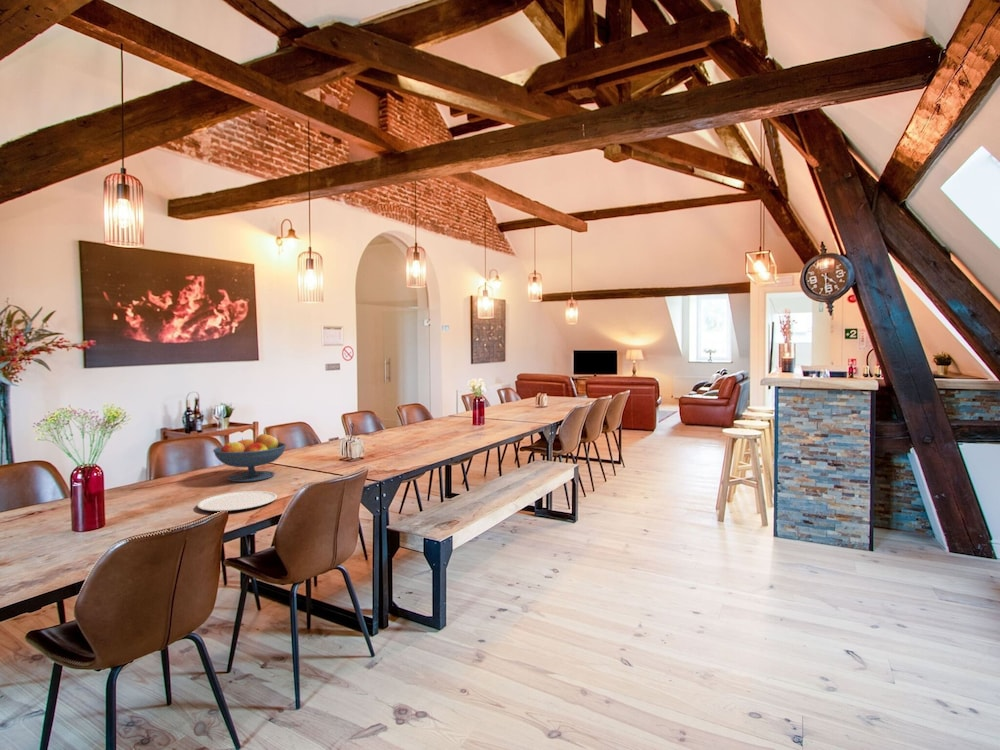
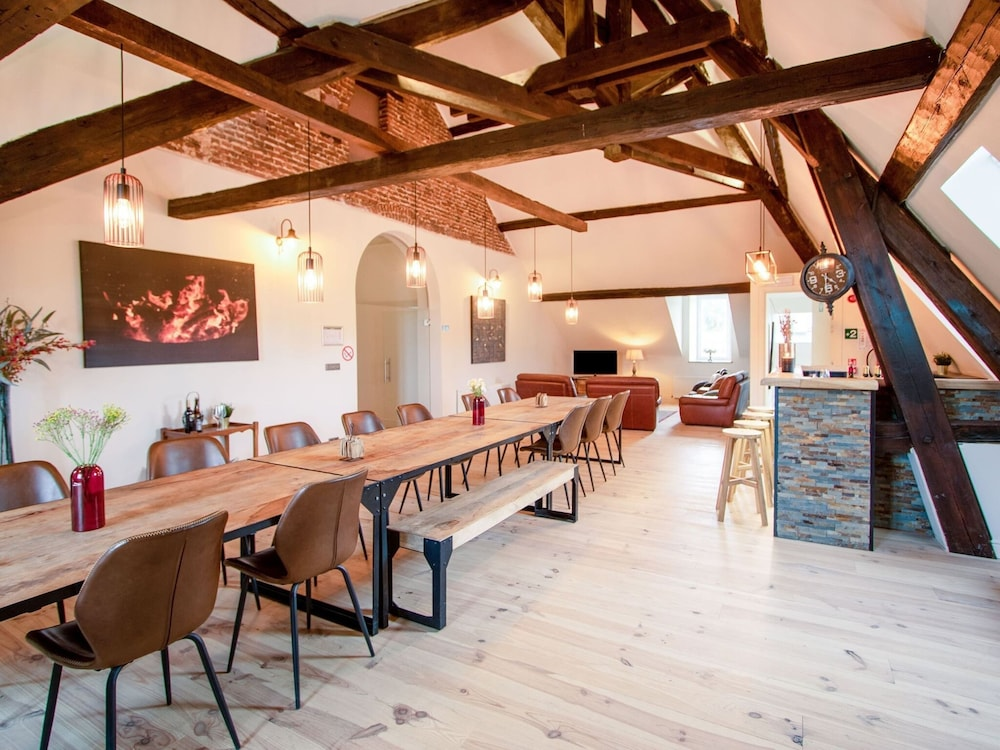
- plate [196,490,278,512]
- fruit bowl [212,433,287,483]
